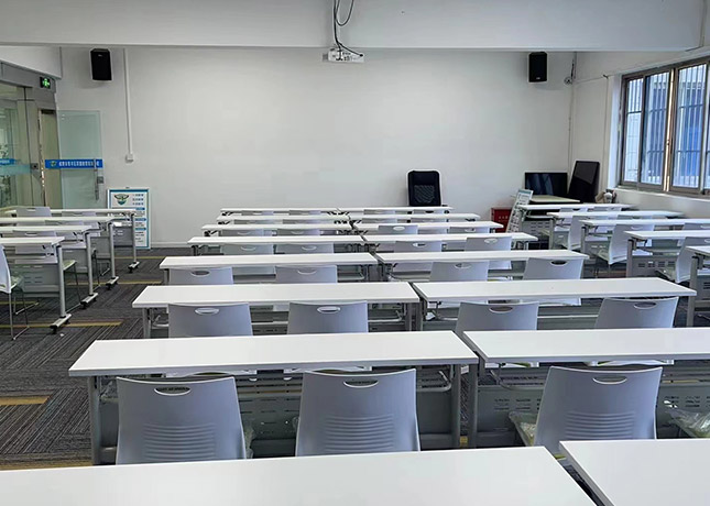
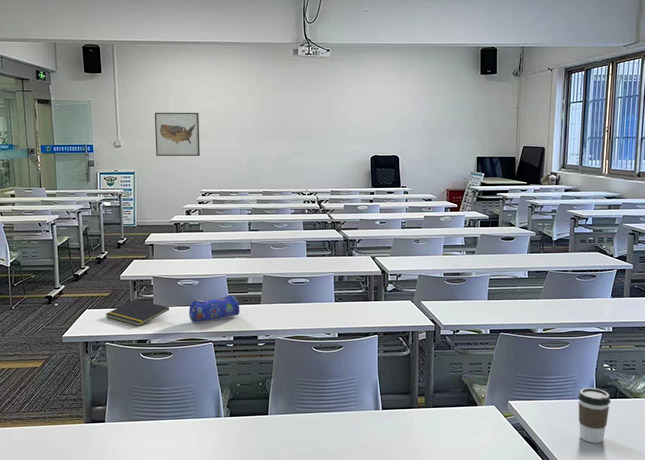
+ wall art [154,112,201,157]
+ pencil case [188,294,241,323]
+ coffee cup [577,387,611,444]
+ notepad [105,298,170,327]
